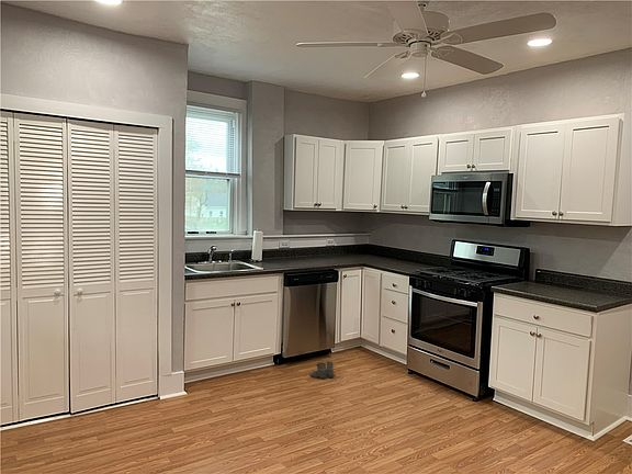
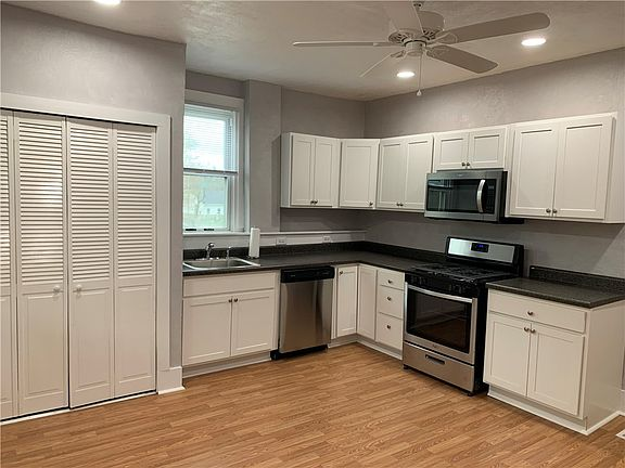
- boots [309,361,335,380]
